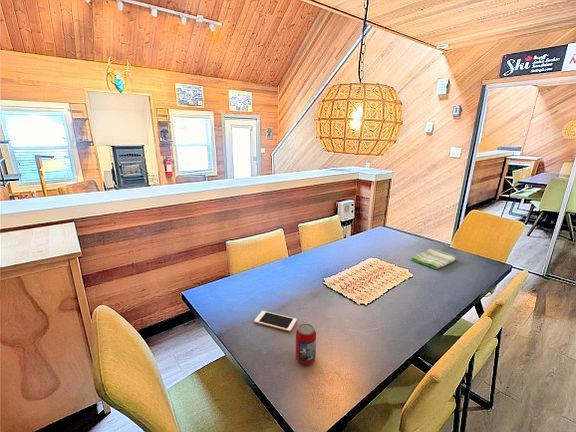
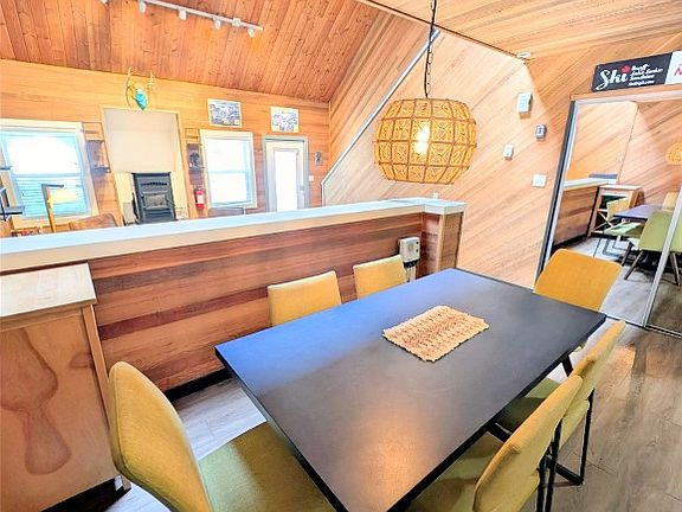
- beverage can [295,323,317,366]
- cell phone [253,310,298,332]
- dish towel [410,247,458,270]
